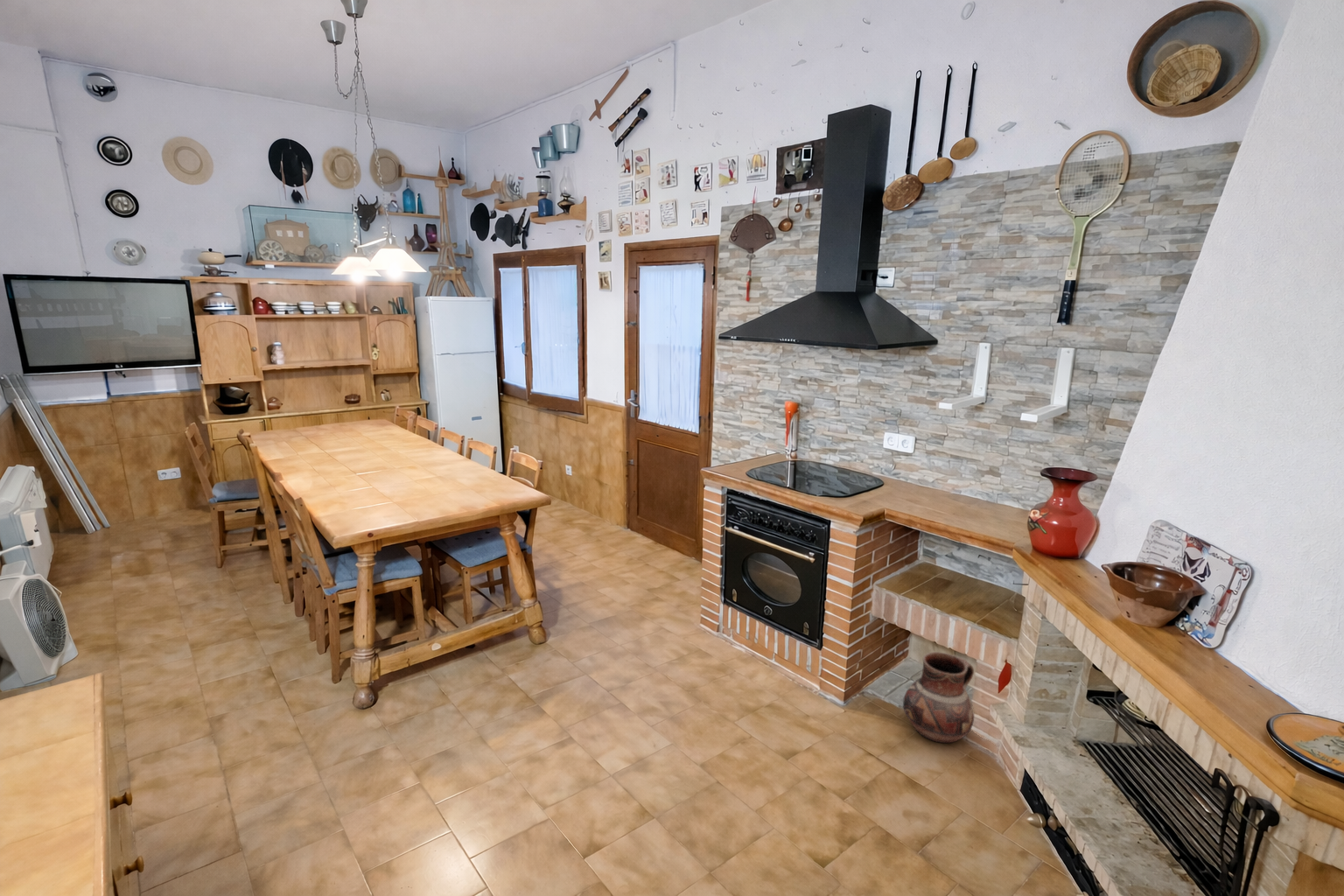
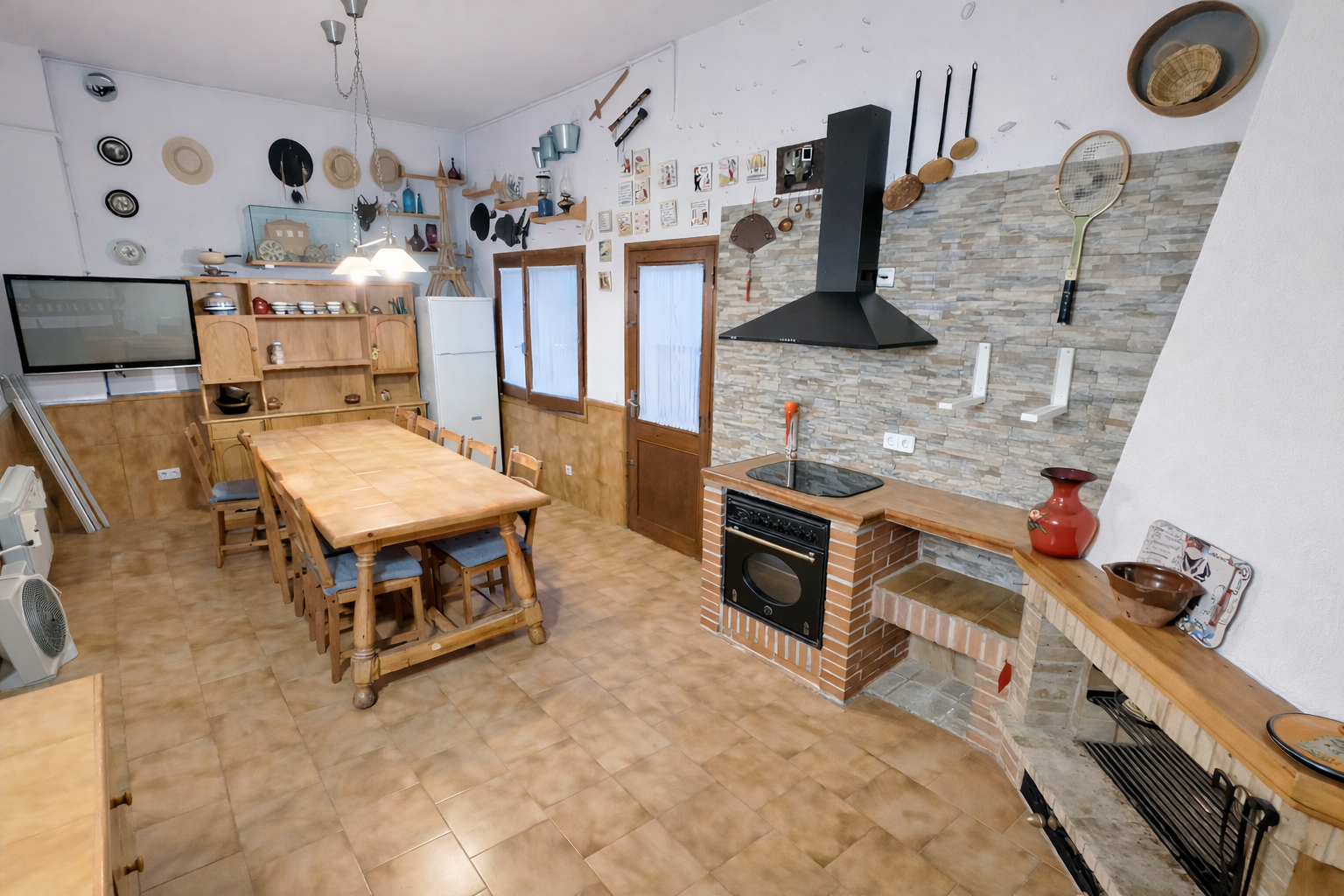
- ceramic pot [902,651,975,744]
